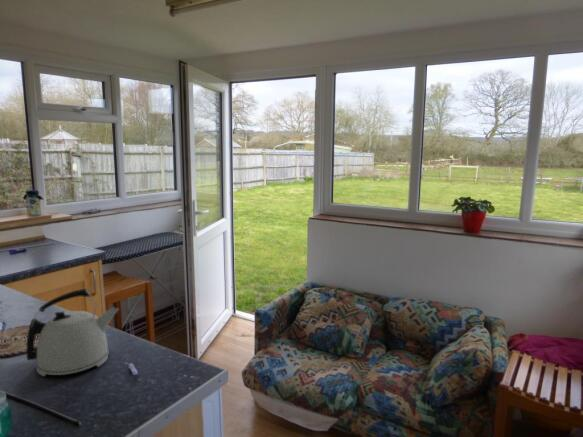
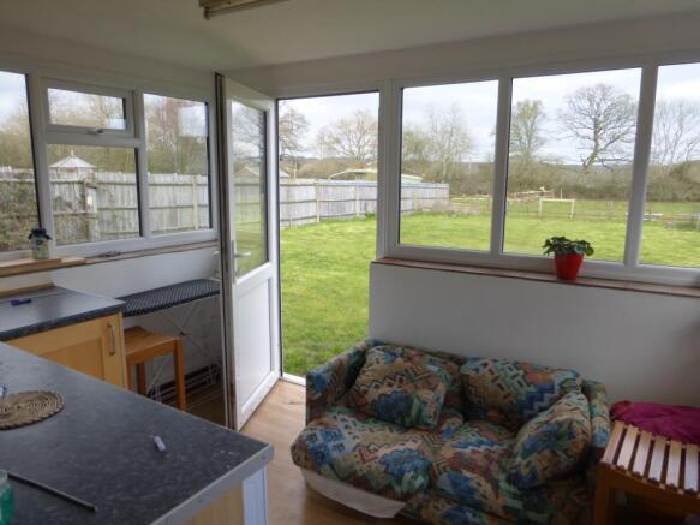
- kettle [25,287,120,377]
